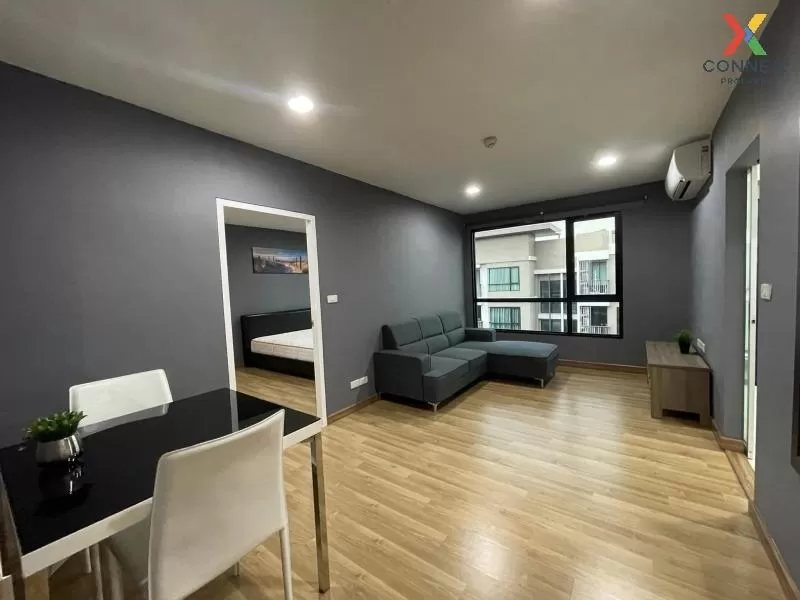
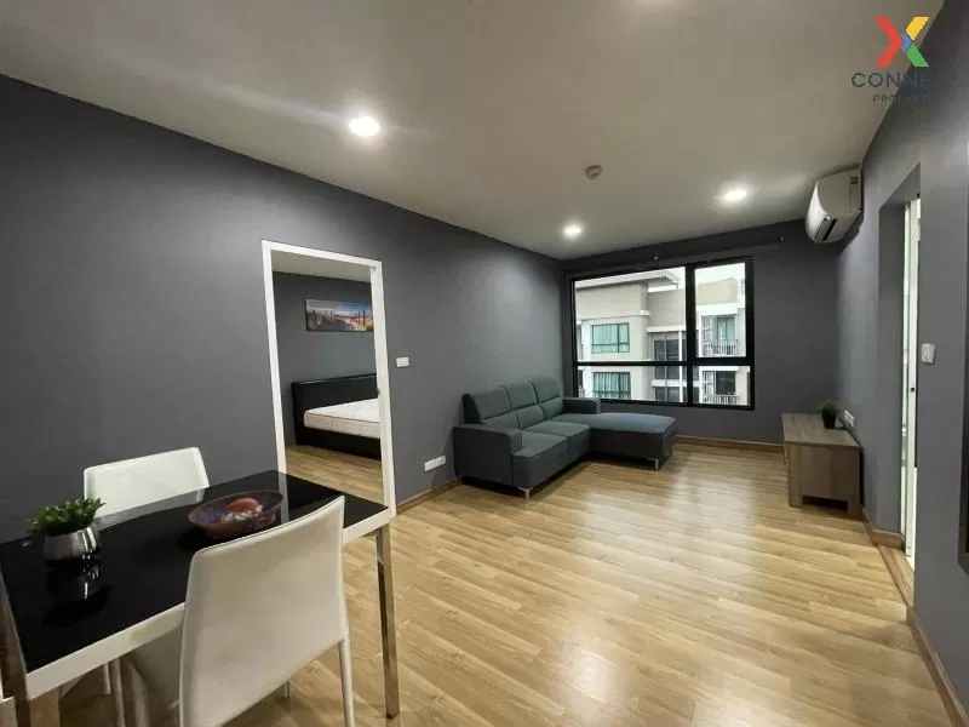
+ bowl [187,490,287,540]
